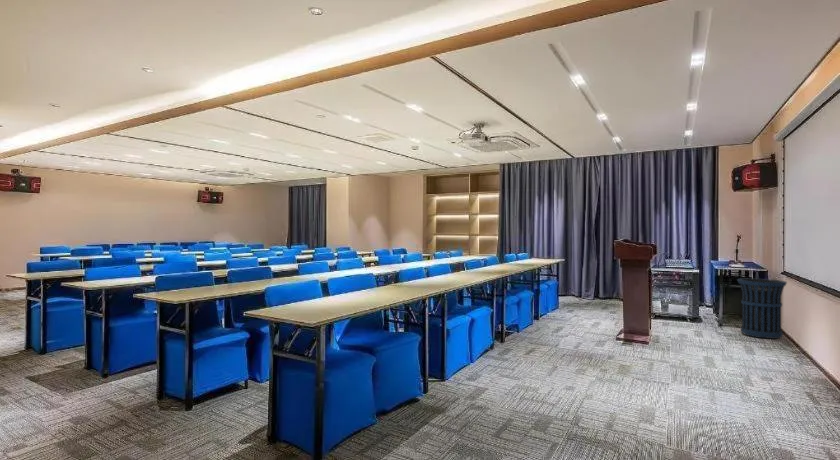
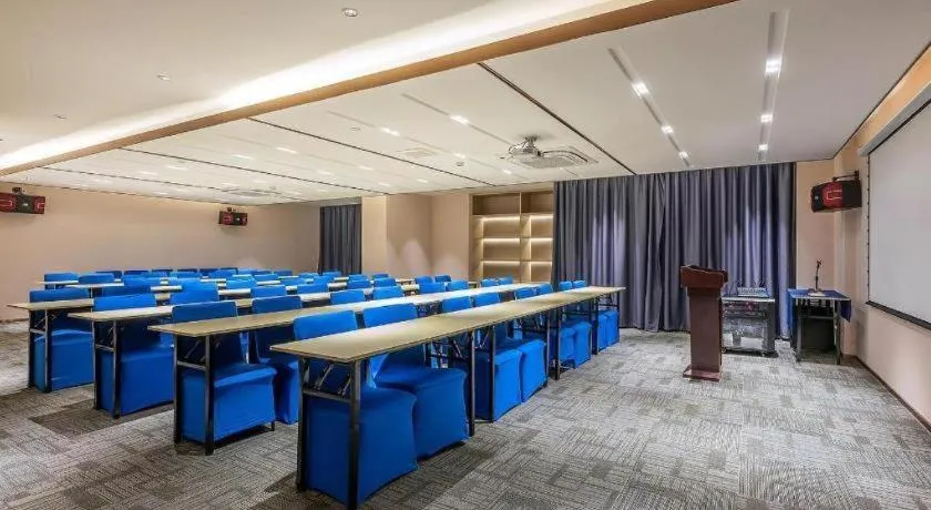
- trash can [736,278,788,340]
